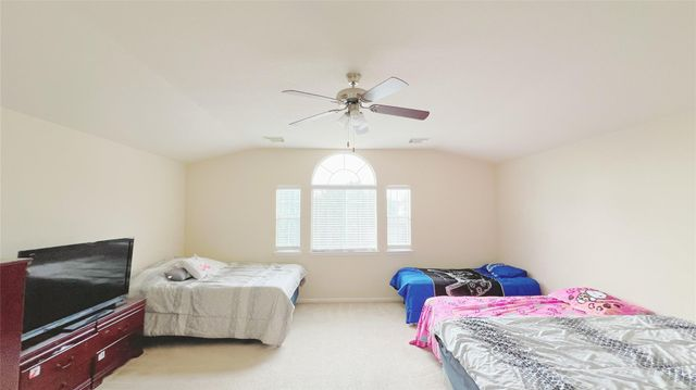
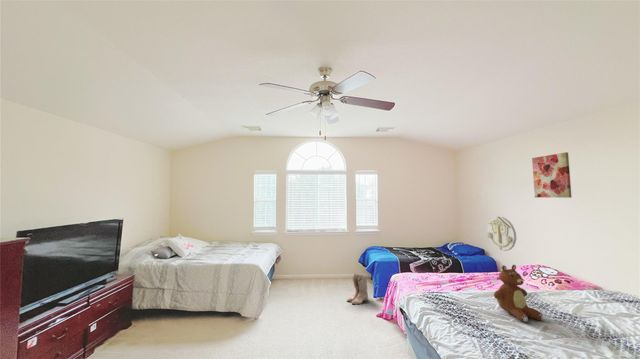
+ teddy bear [493,264,544,323]
+ wall art [531,151,573,199]
+ boots [346,272,369,305]
+ wall decoration [487,216,517,252]
